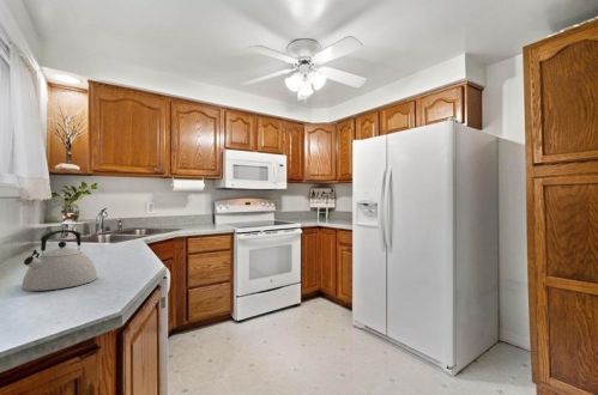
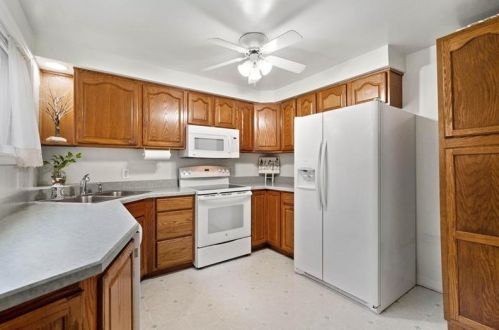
- kettle [20,229,98,292]
